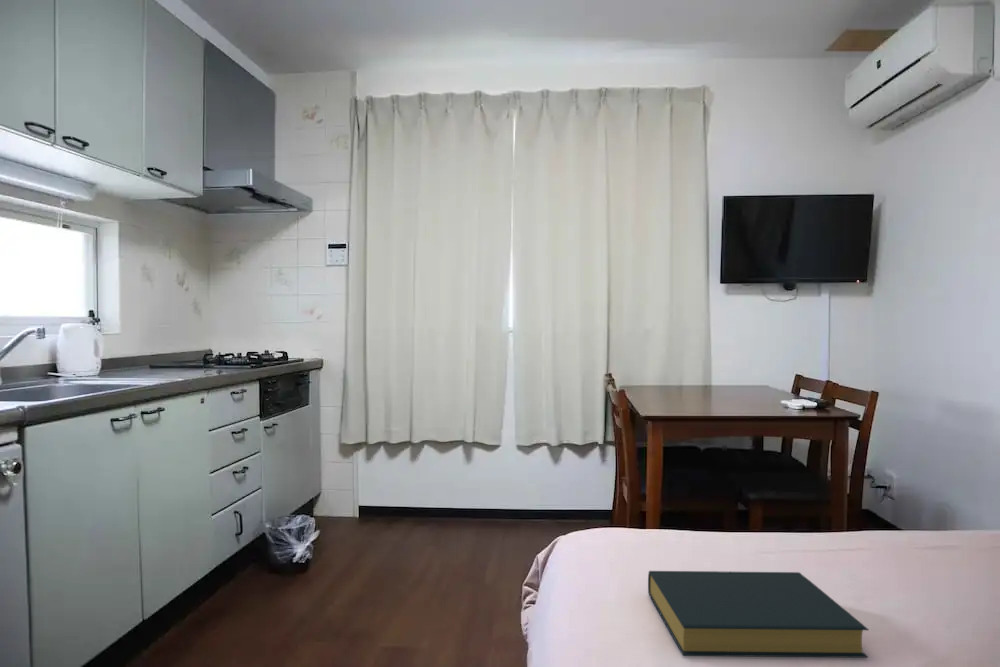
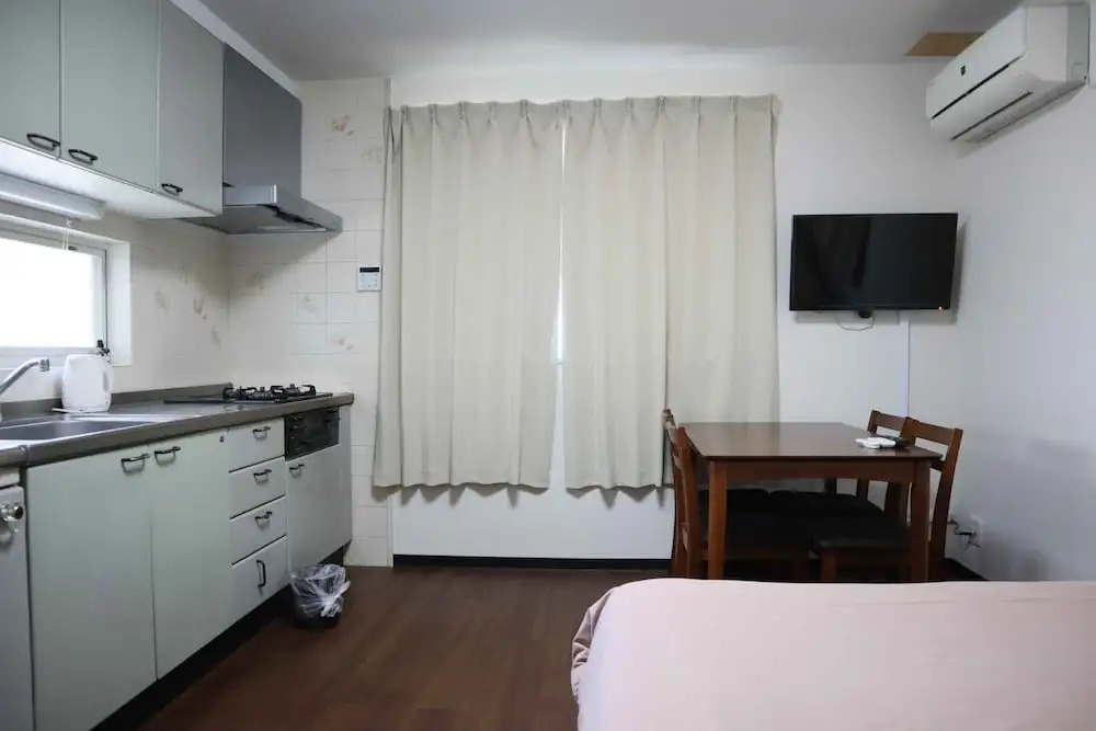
- hardback book [647,570,870,659]
